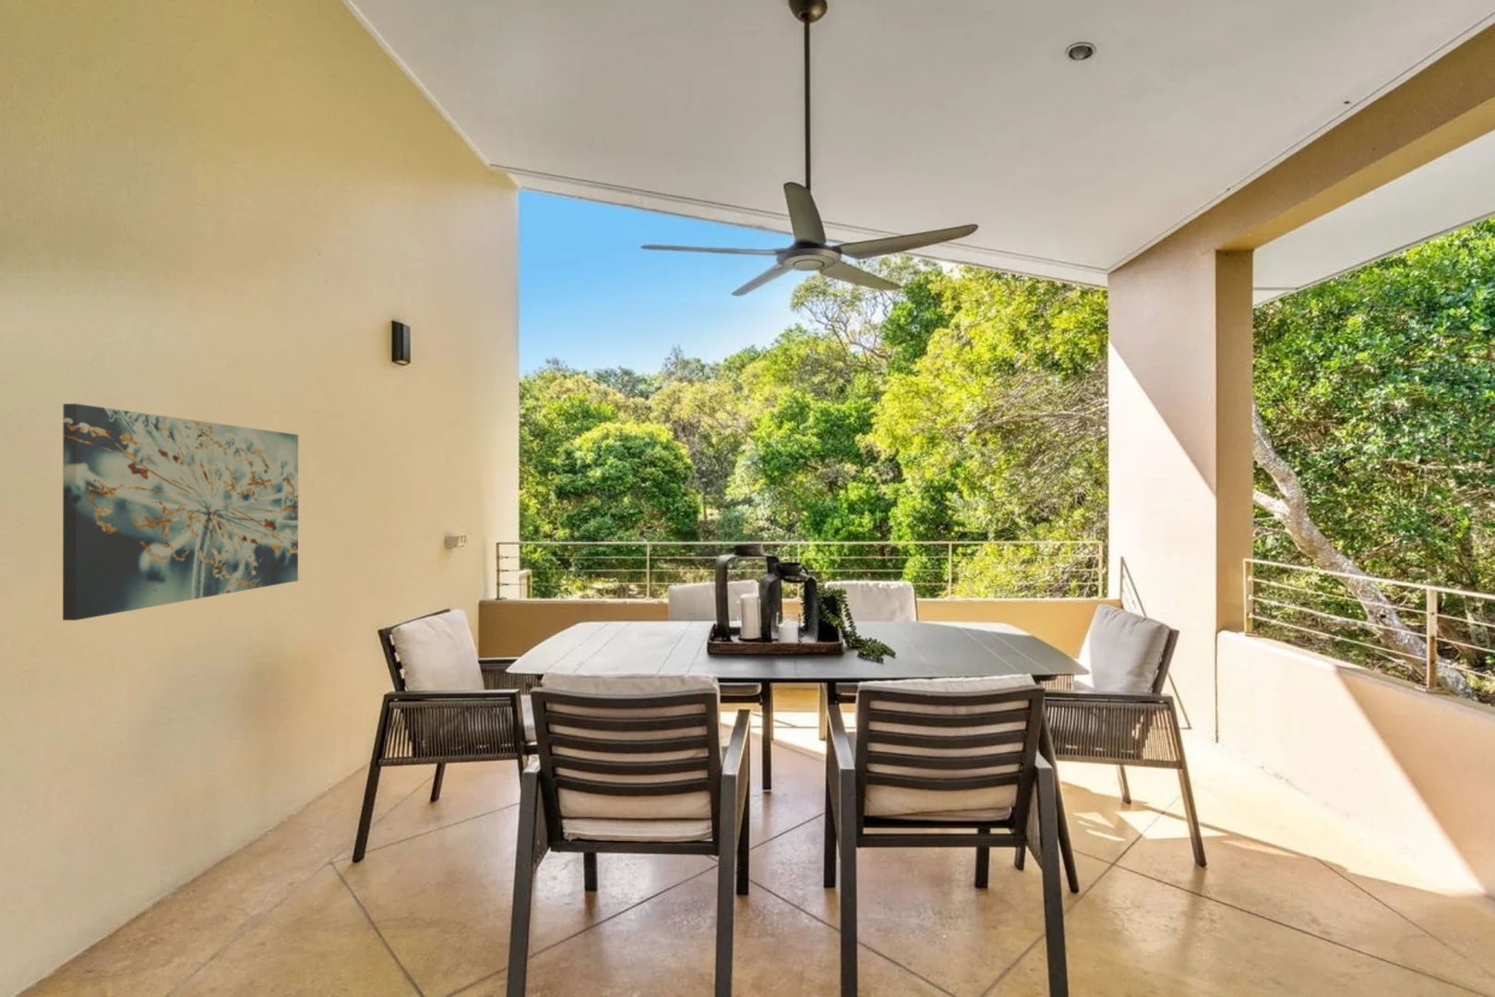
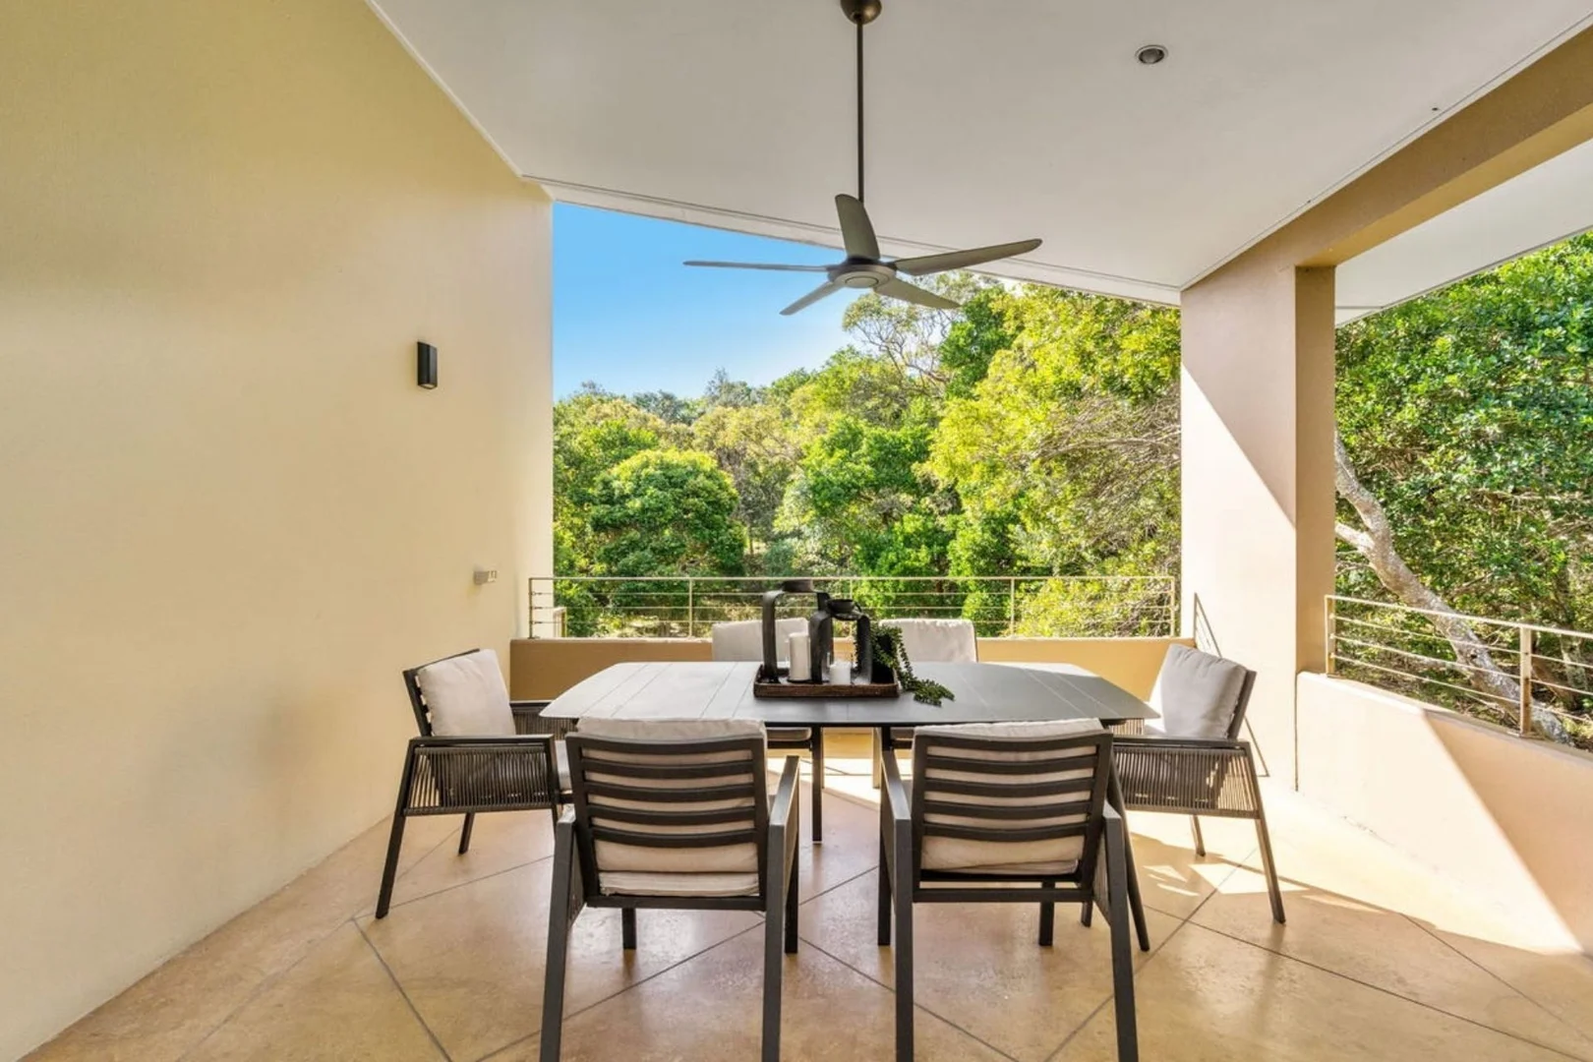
- wall art [62,403,299,621]
